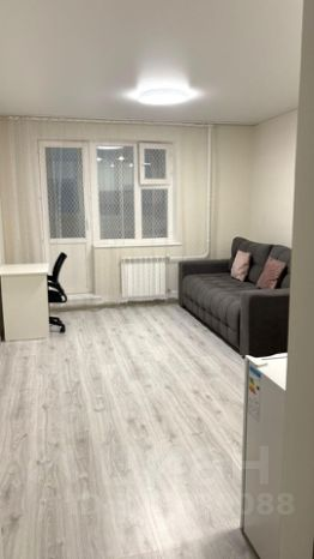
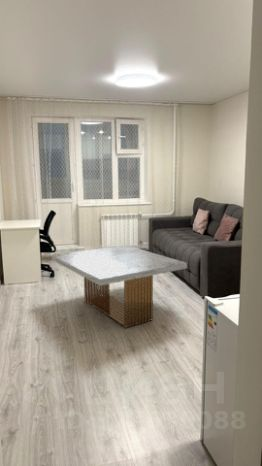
+ coffee table [51,244,188,329]
